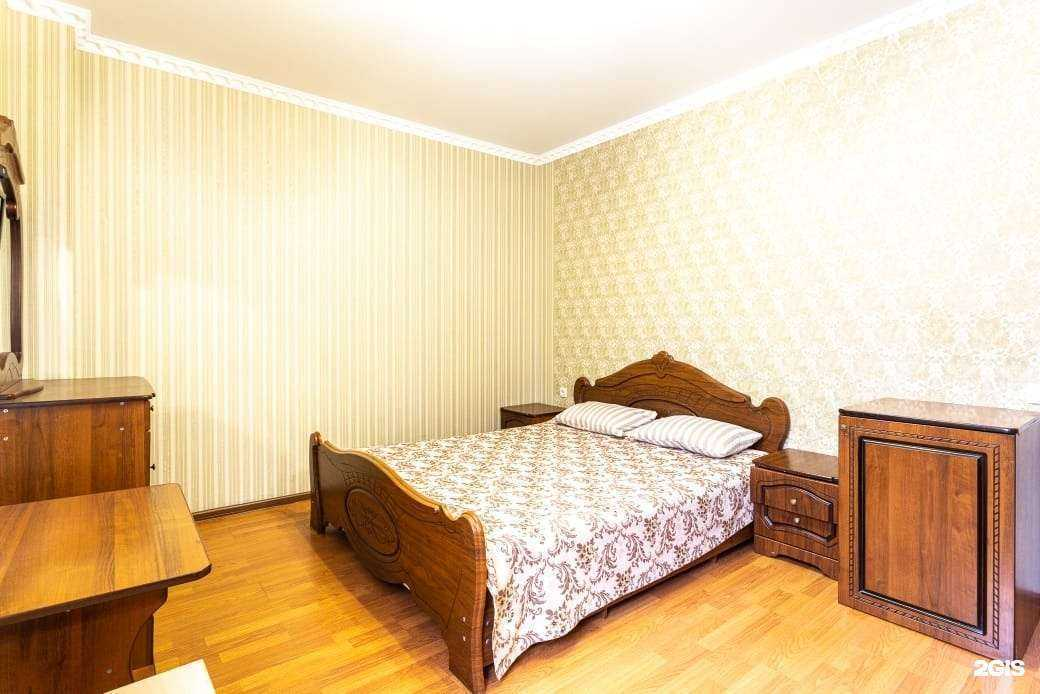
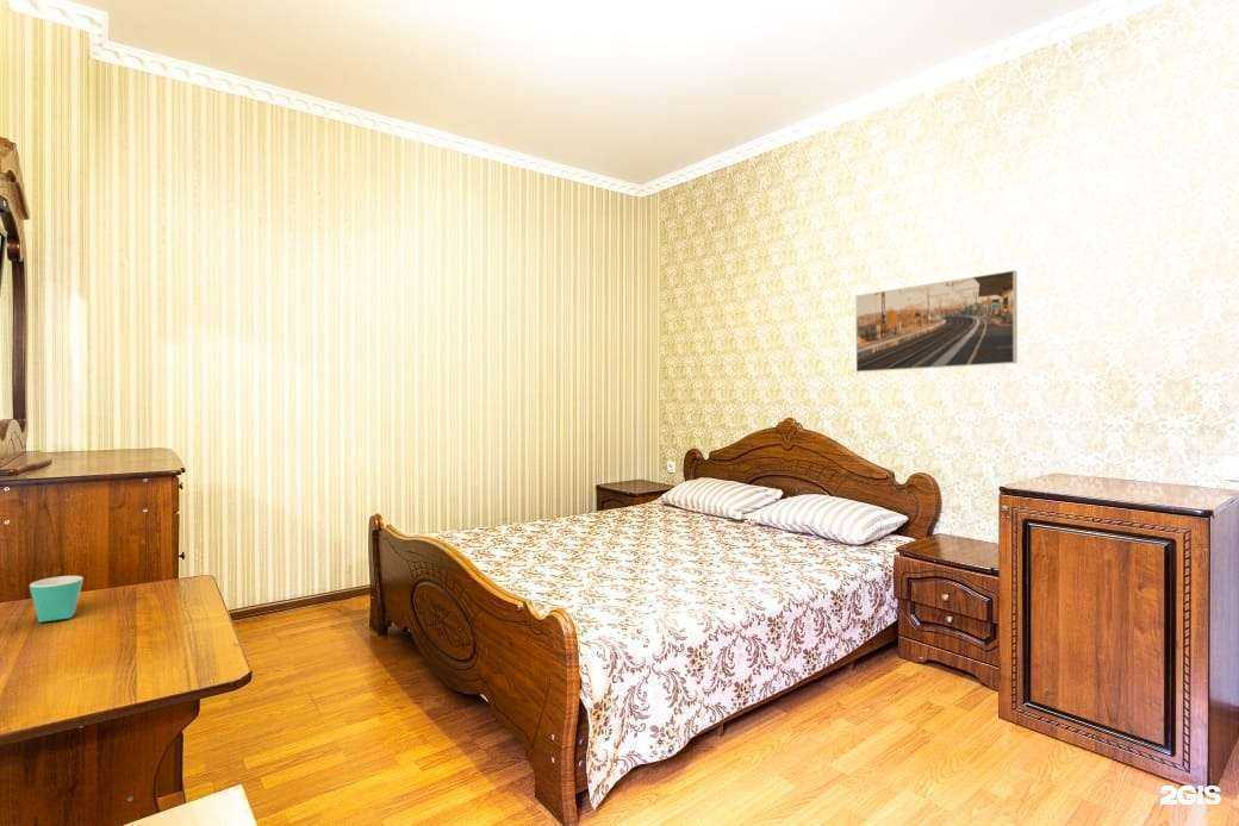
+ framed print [854,269,1019,374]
+ mug [29,575,85,624]
